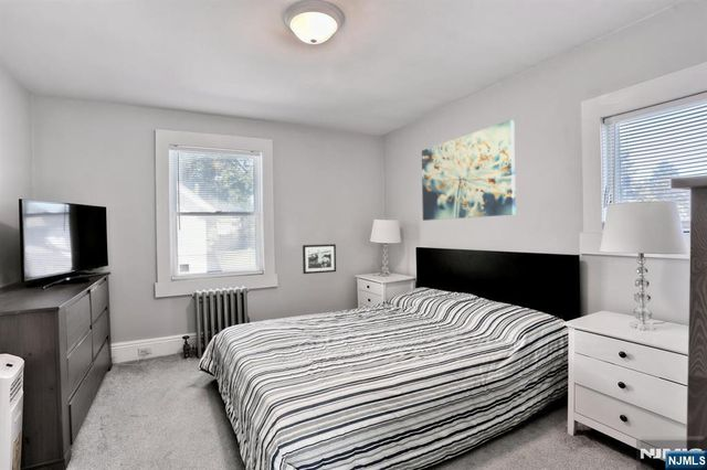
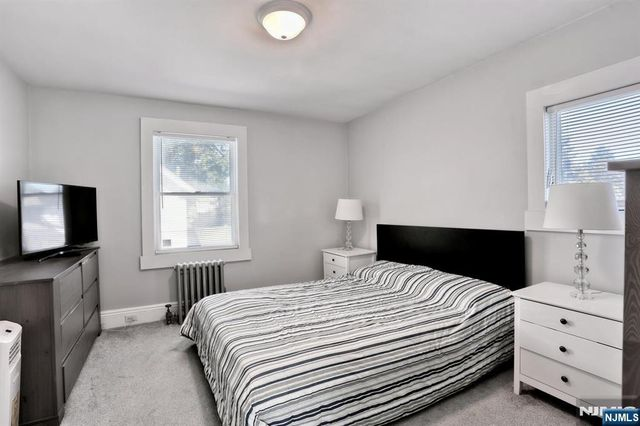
- picture frame [302,243,337,275]
- wall art [421,119,517,222]
